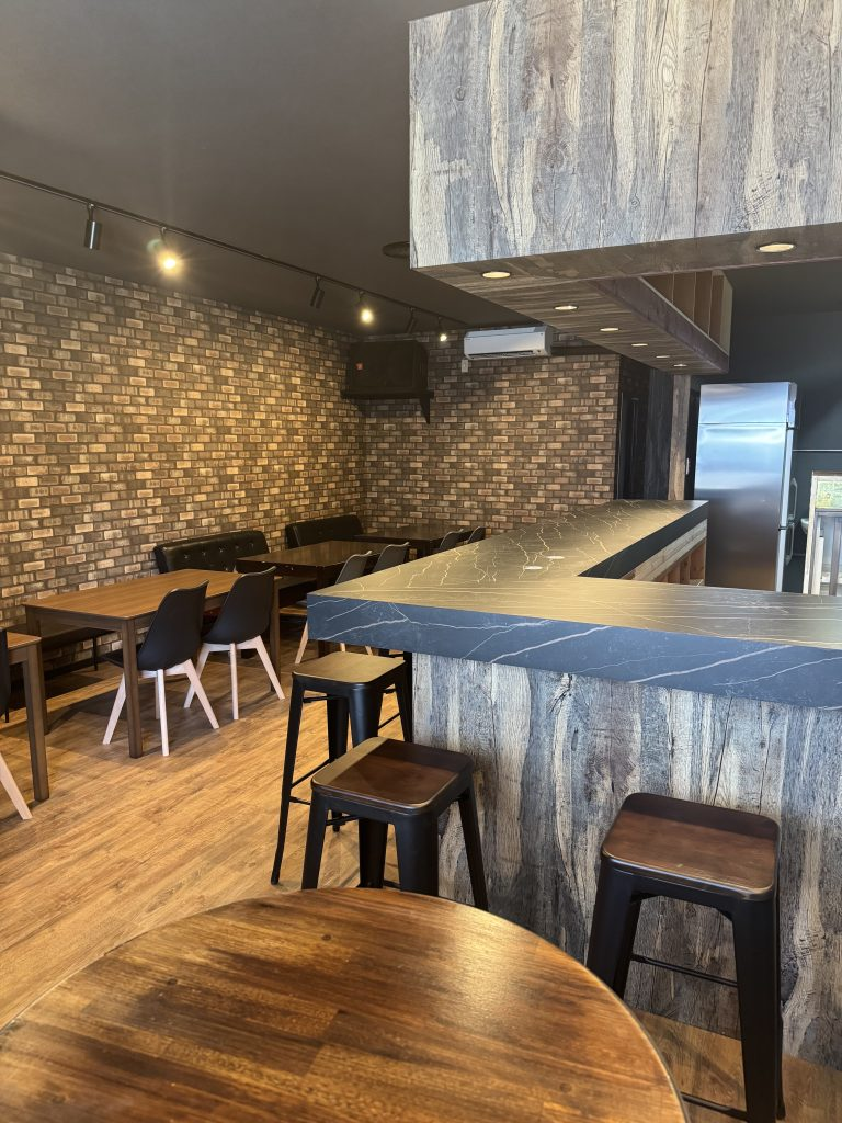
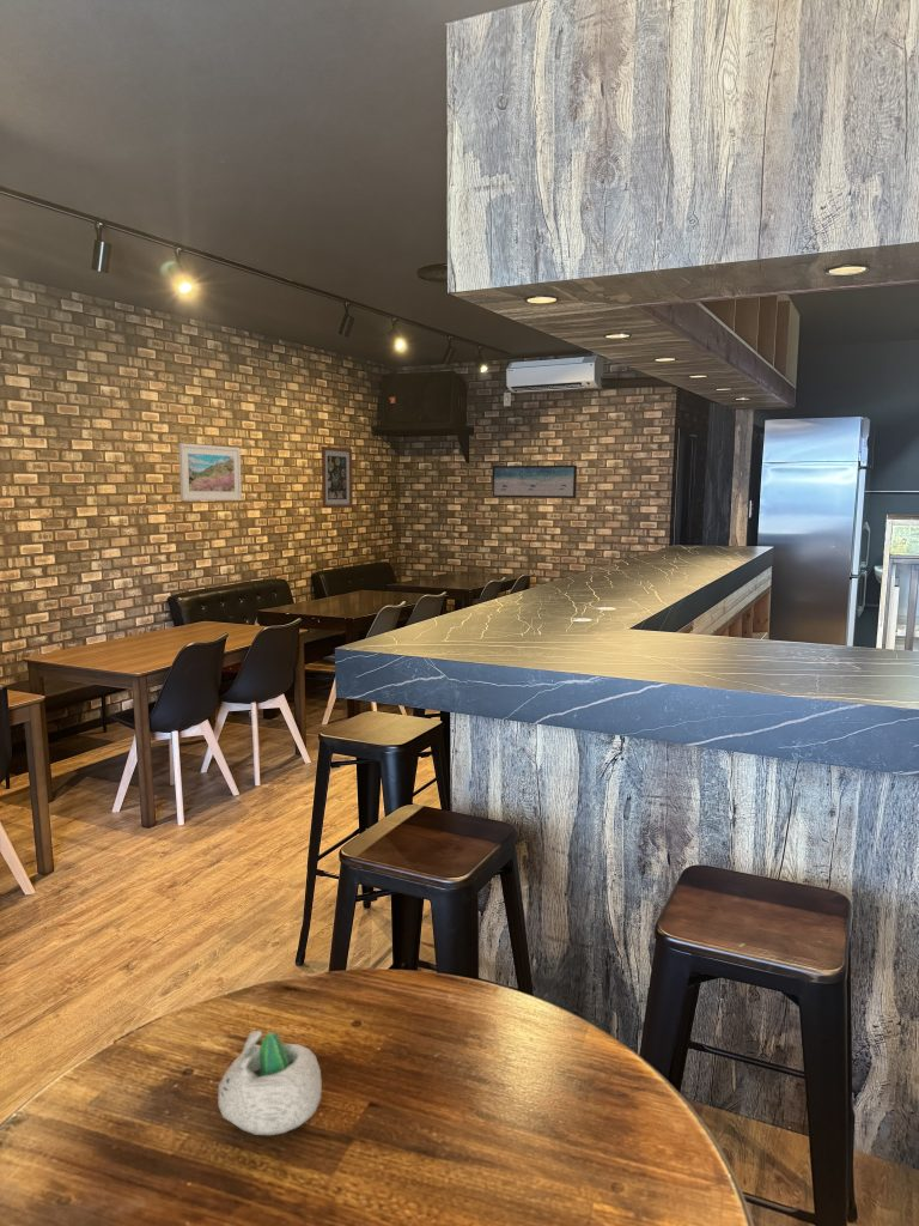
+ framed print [177,442,243,502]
+ wall art [491,465,578,499]
+ wall art [321,445,354,509]
+ succulent planter [218,1030,323,1136]
